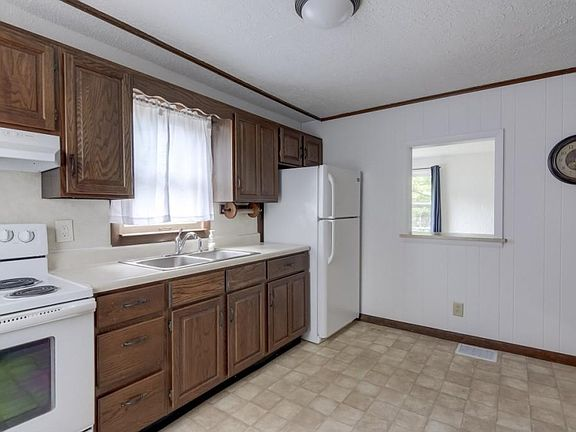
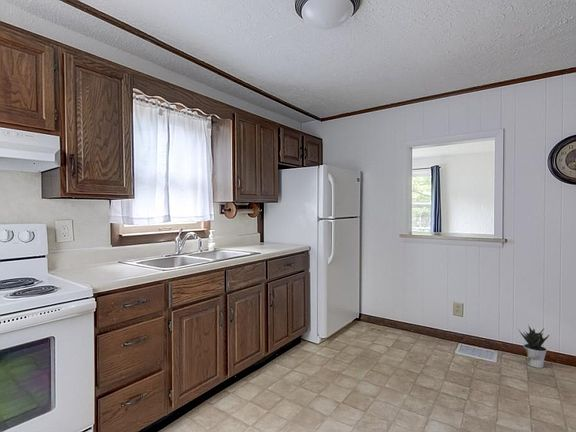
+ potted plant [517,324,550,369]
